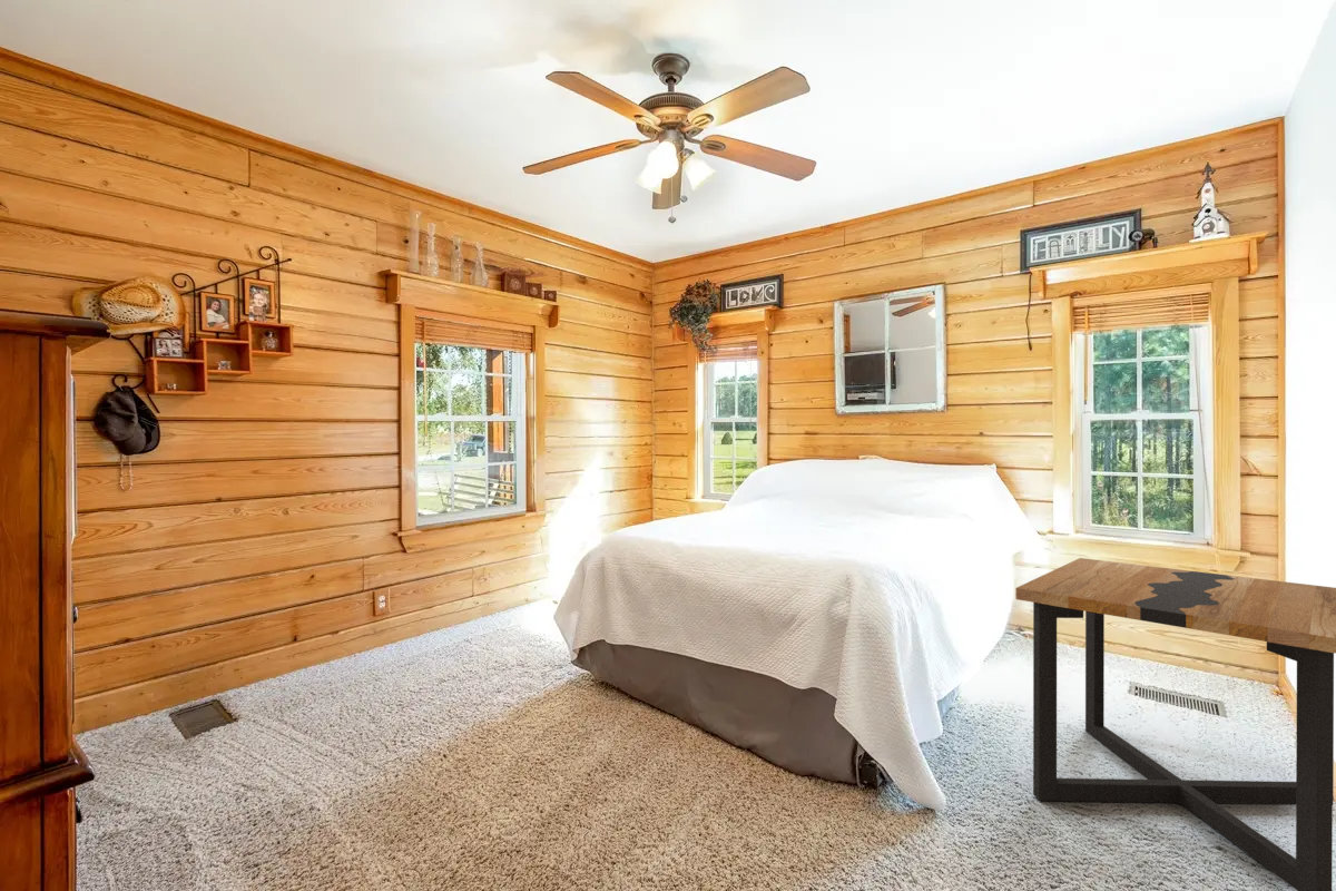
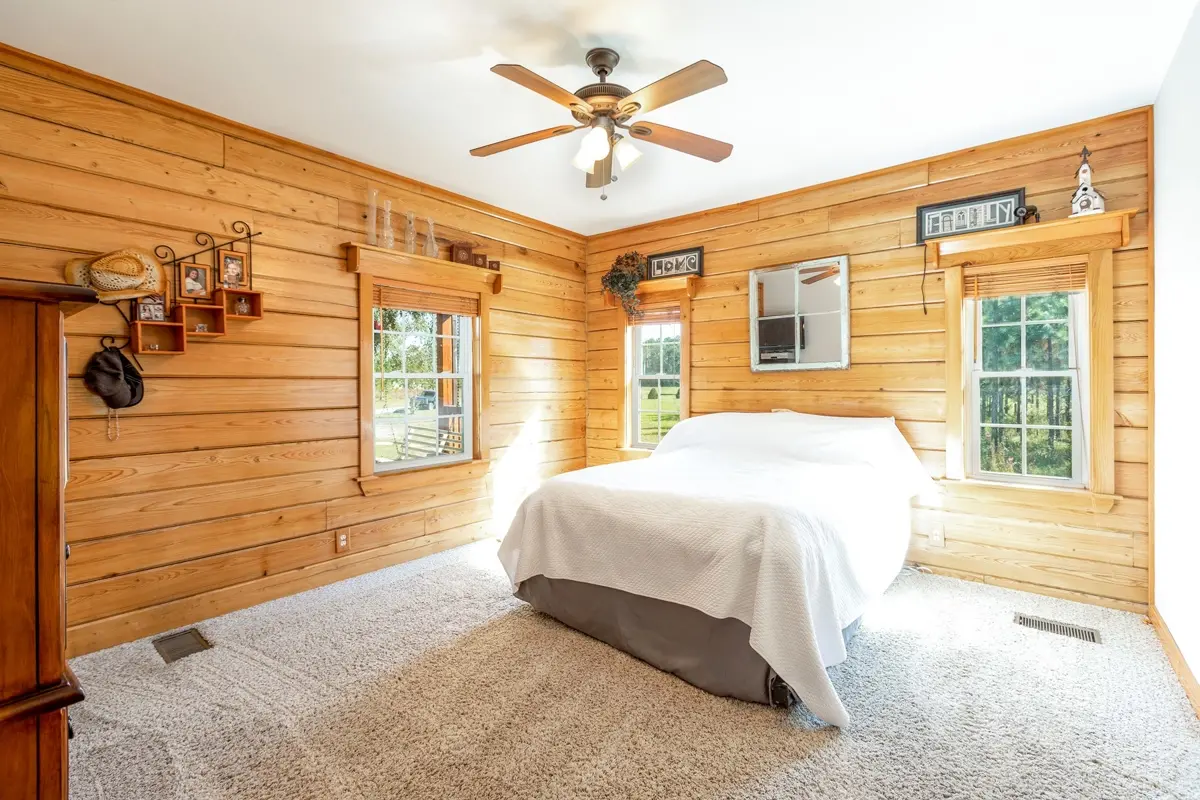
- side table [1014,557,1336,891]
